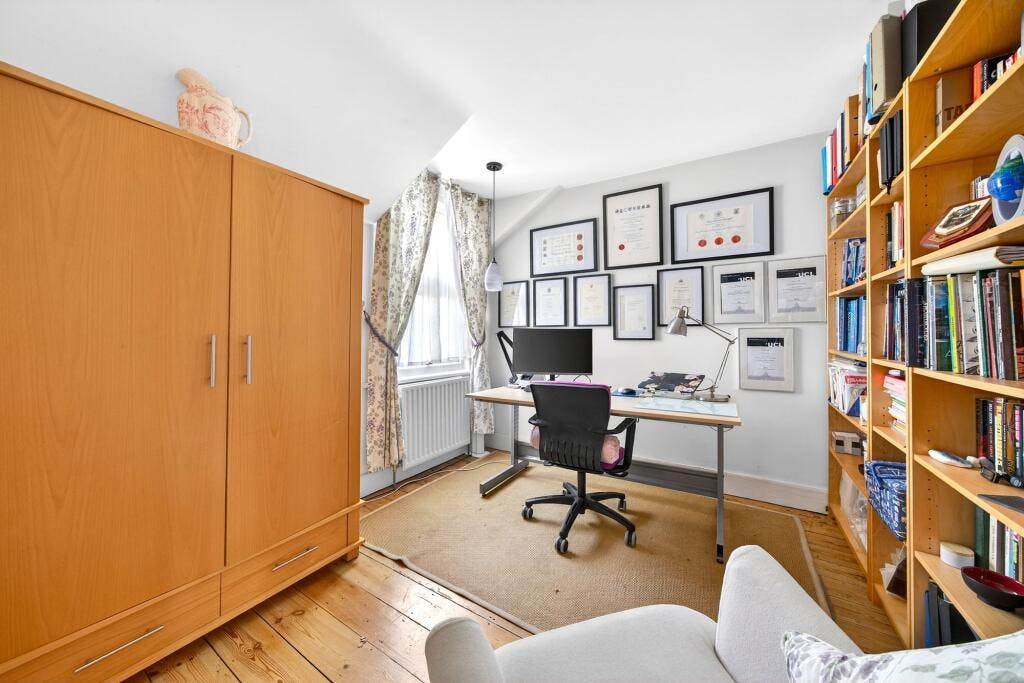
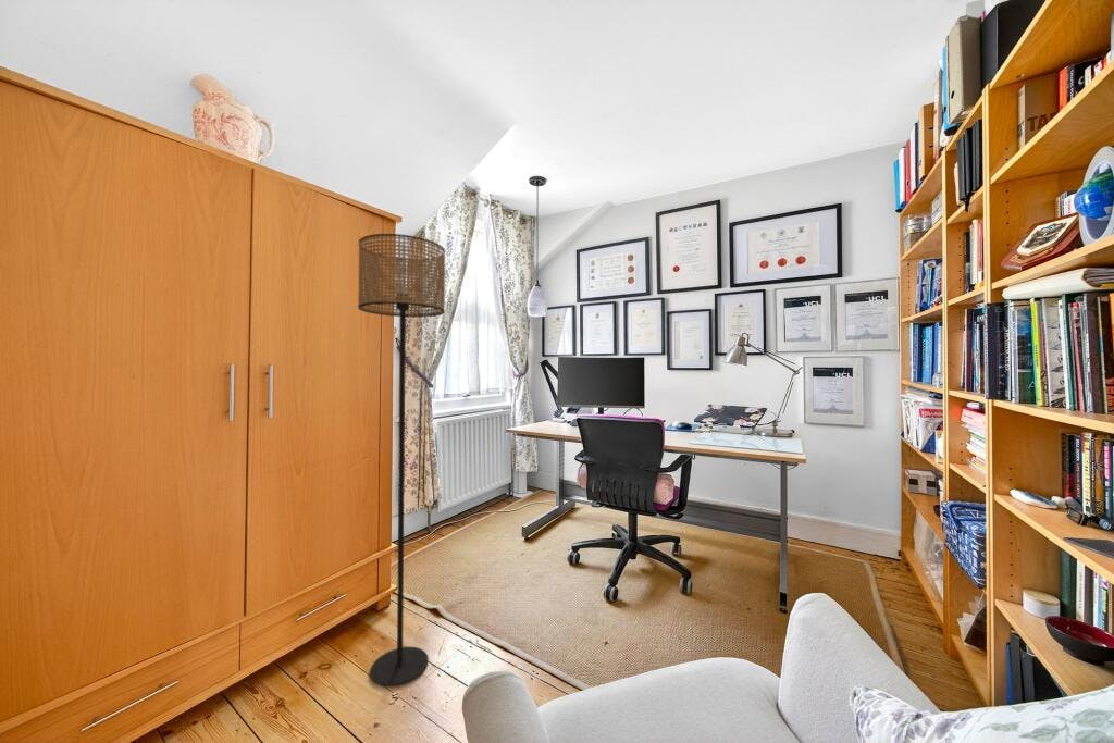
+ floor lamp [357,233,446,688]
